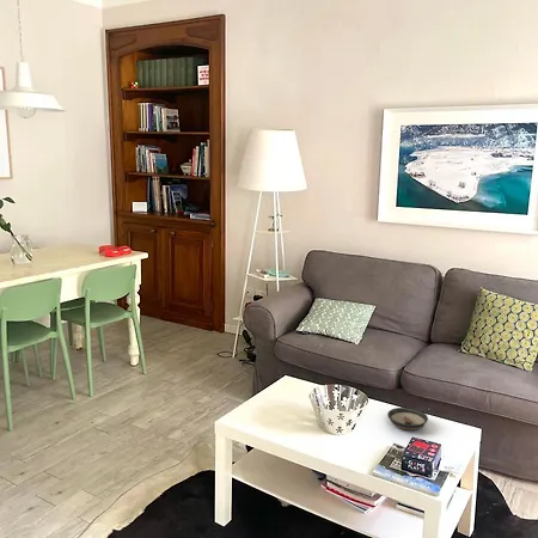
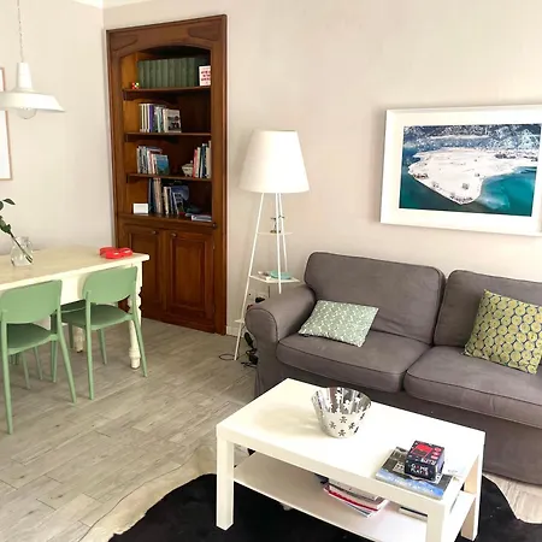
- saucer [386,406,429,430]
